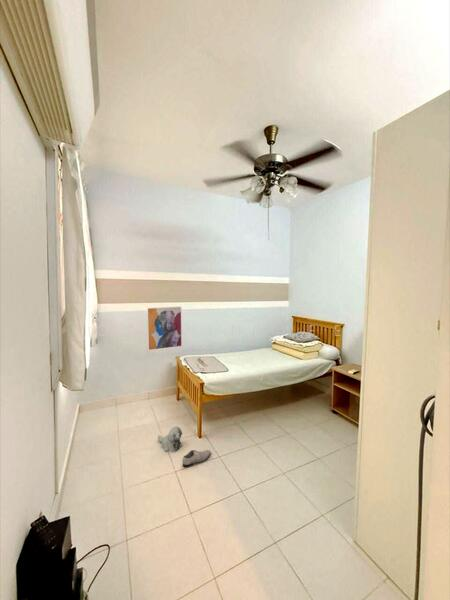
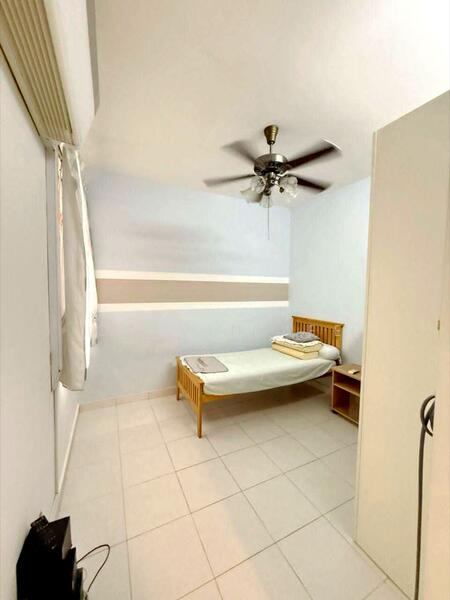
- wall art [146,305,183,352]
- plush toy [157,426,183,453]
- shoe [181,449,212,469]
